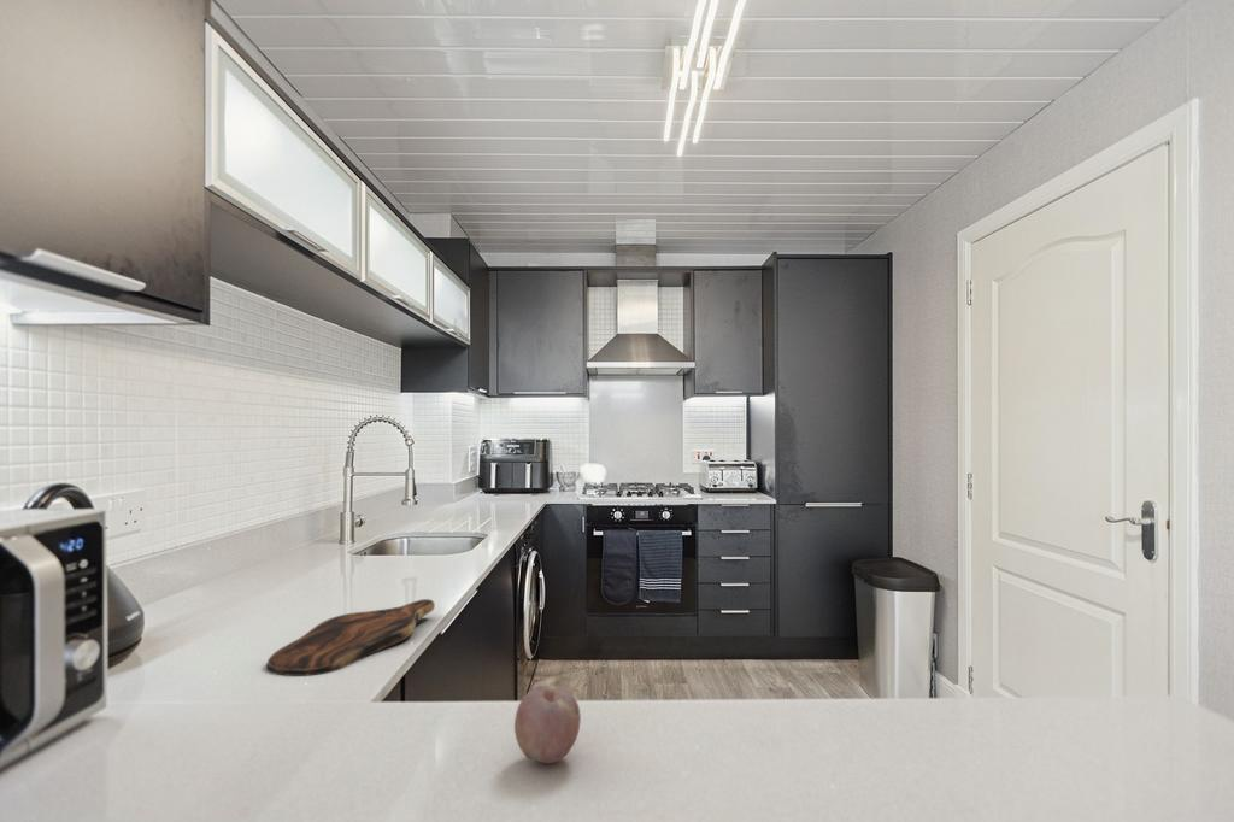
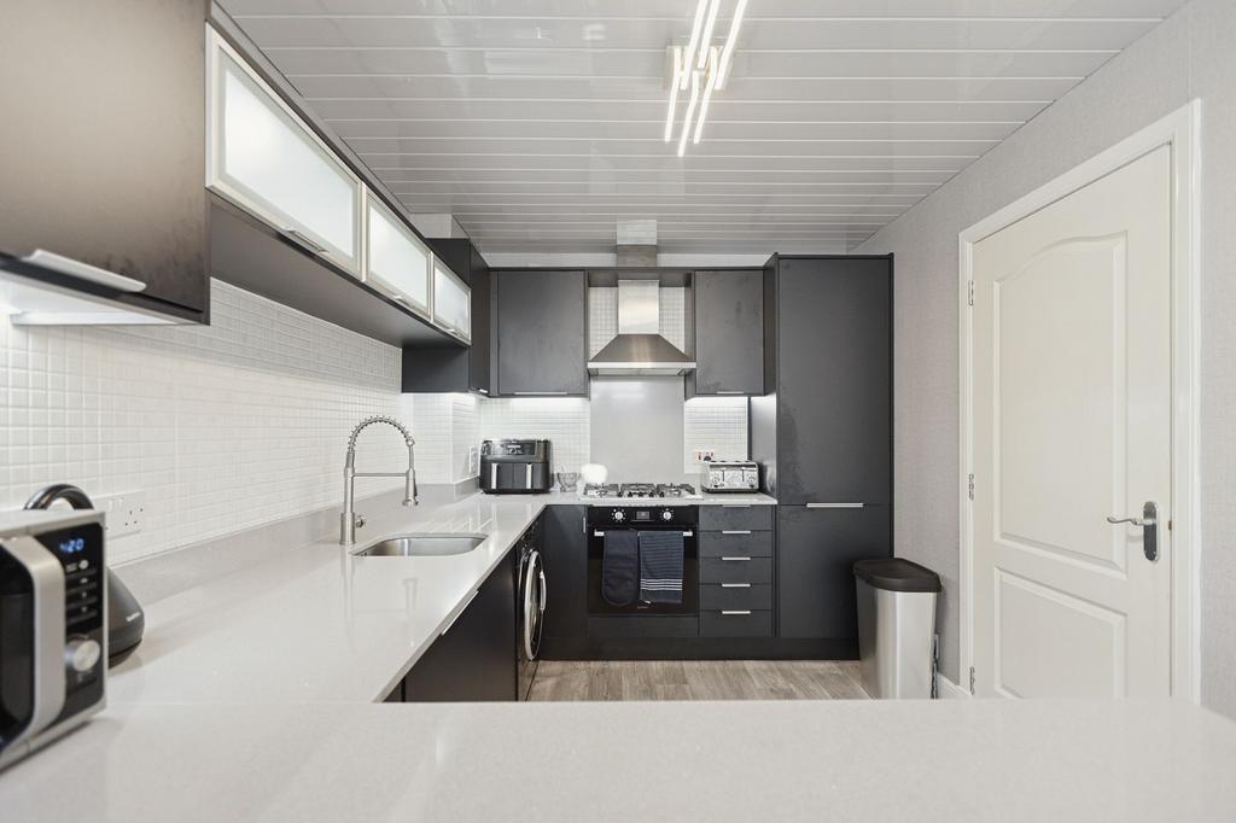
- cutting board [265,598,436,677]
- fruit [513,685,582,765]
